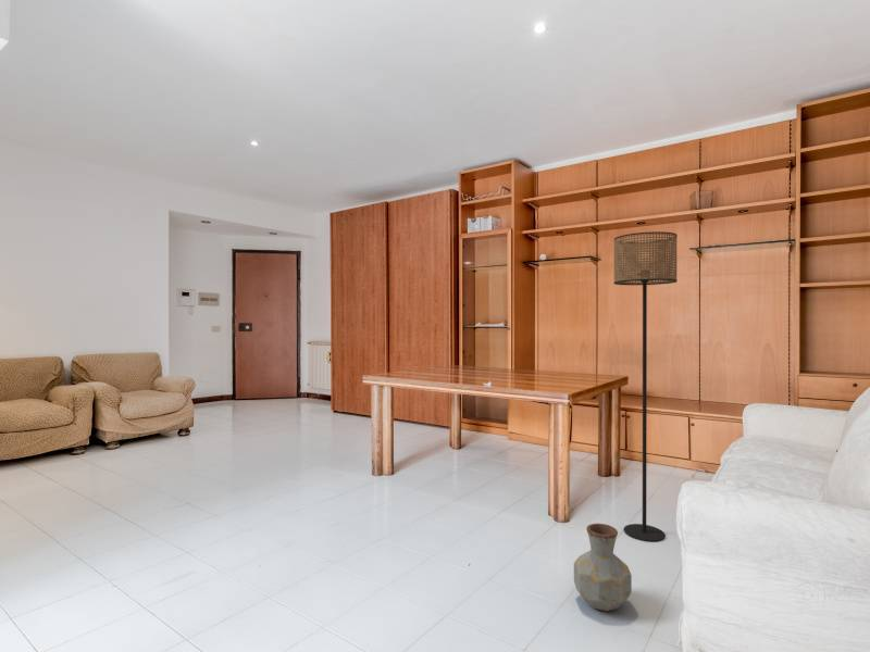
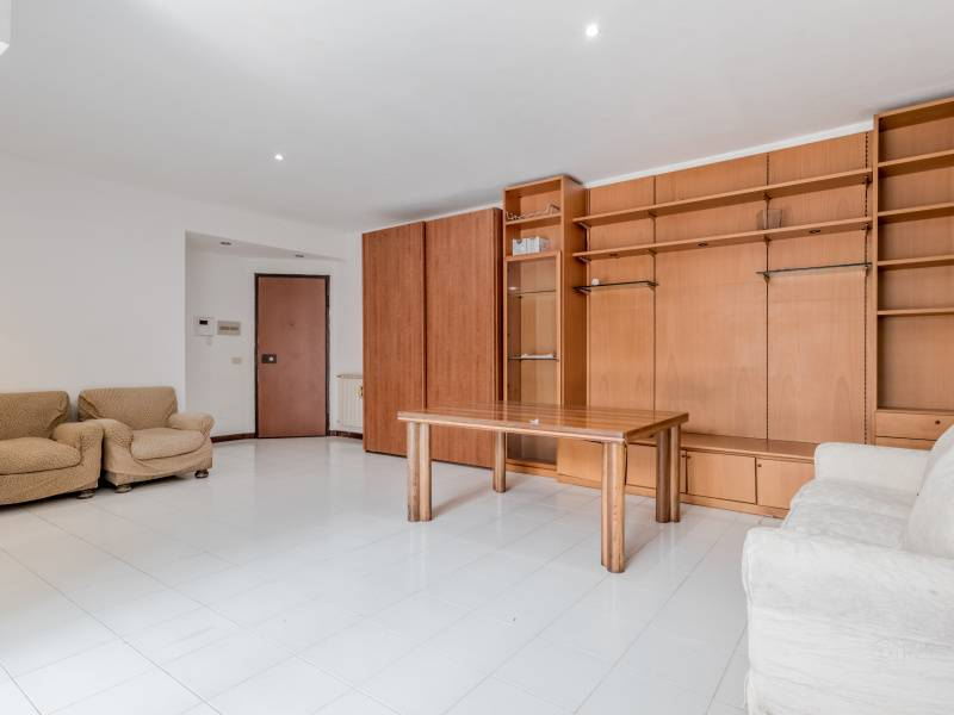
- floor lamp [613,230,679,542]
- vase [573,523,633,612]
